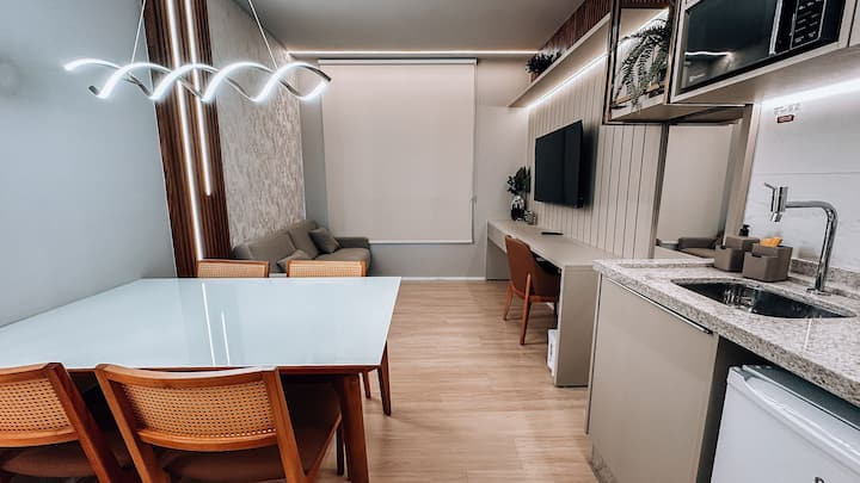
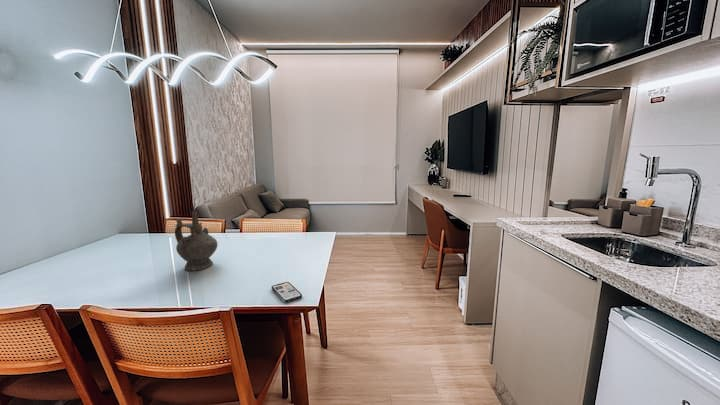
+ phone case [271,281,303,304]
+ ceremonial vessel [174,210,219,272]
